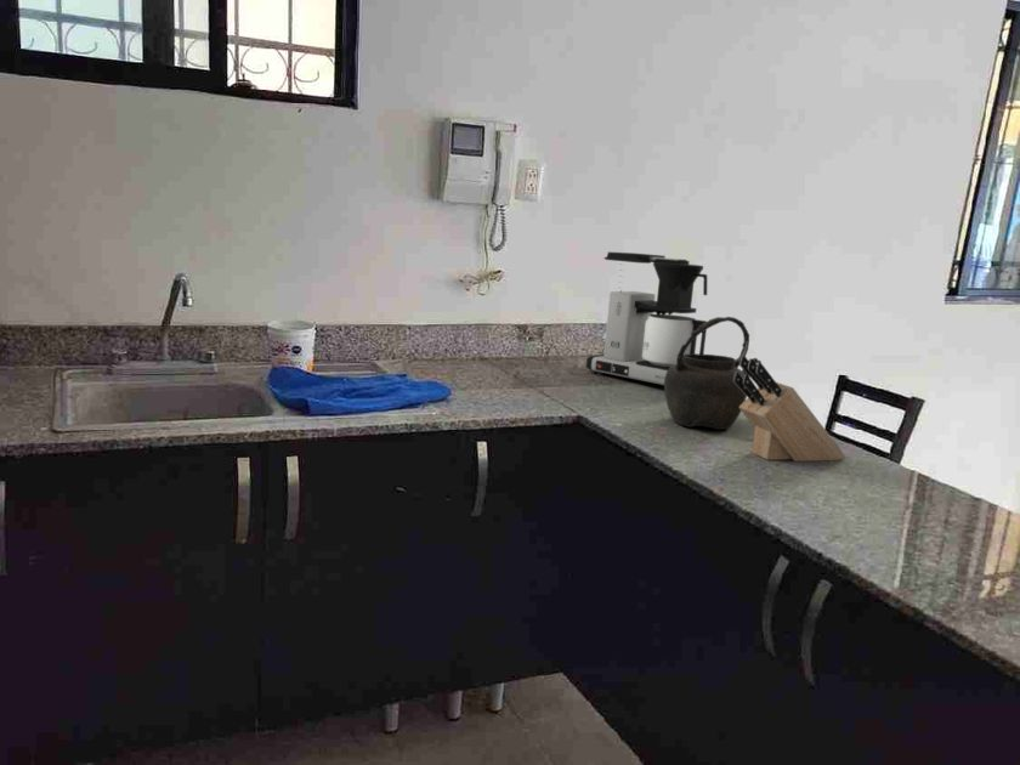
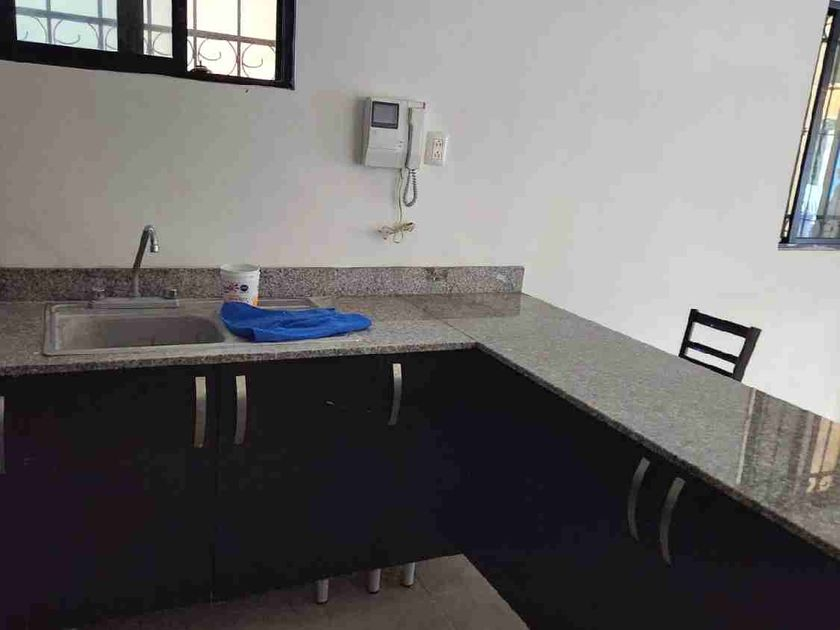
- coffee maker [585,251,708,386]
- kettle [663,316,763,431]
- knife block [733,355,846,463]
